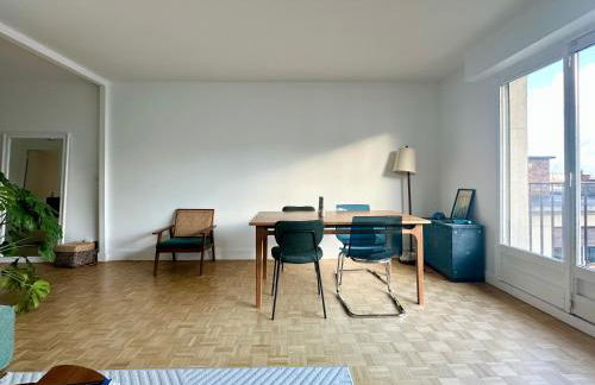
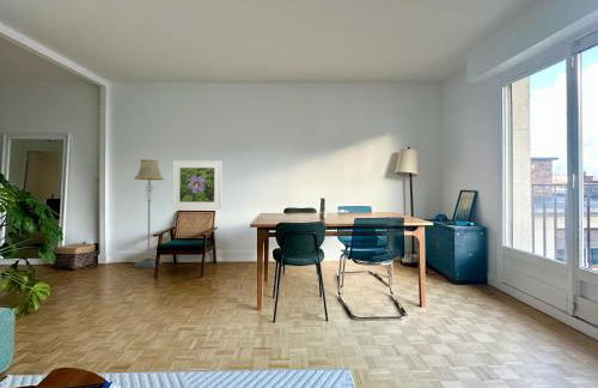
+ floor lamp [134,158,165,268]
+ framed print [171,159,222,211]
